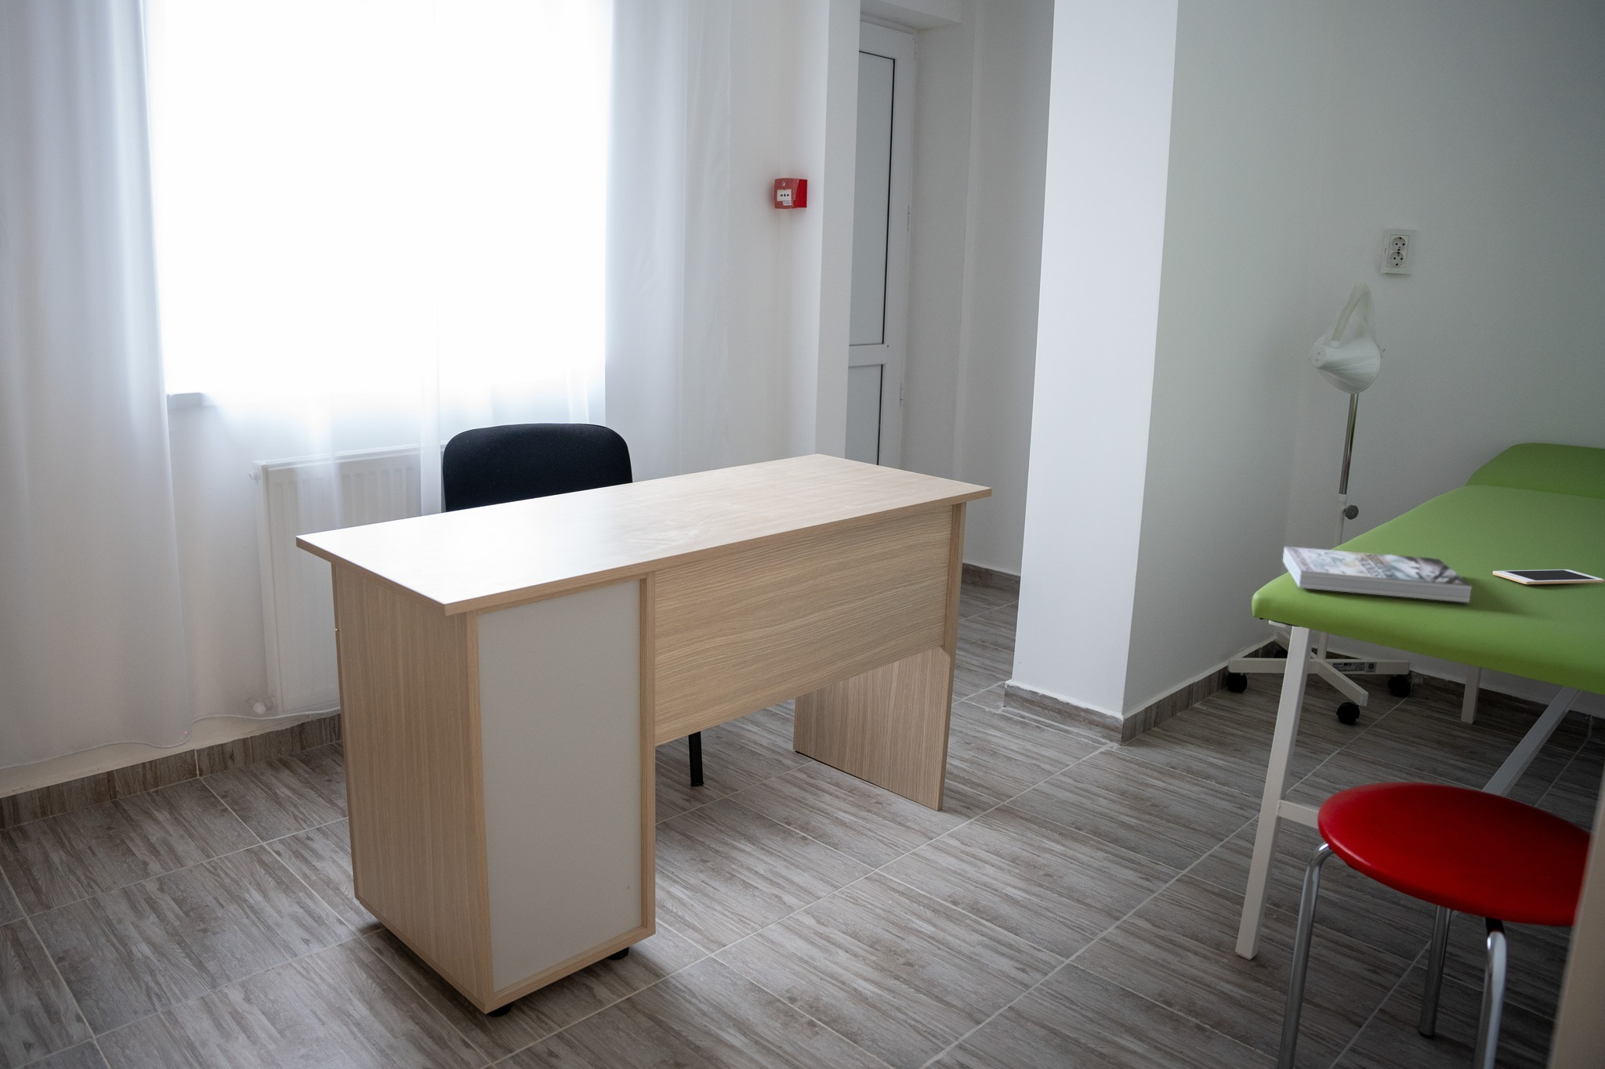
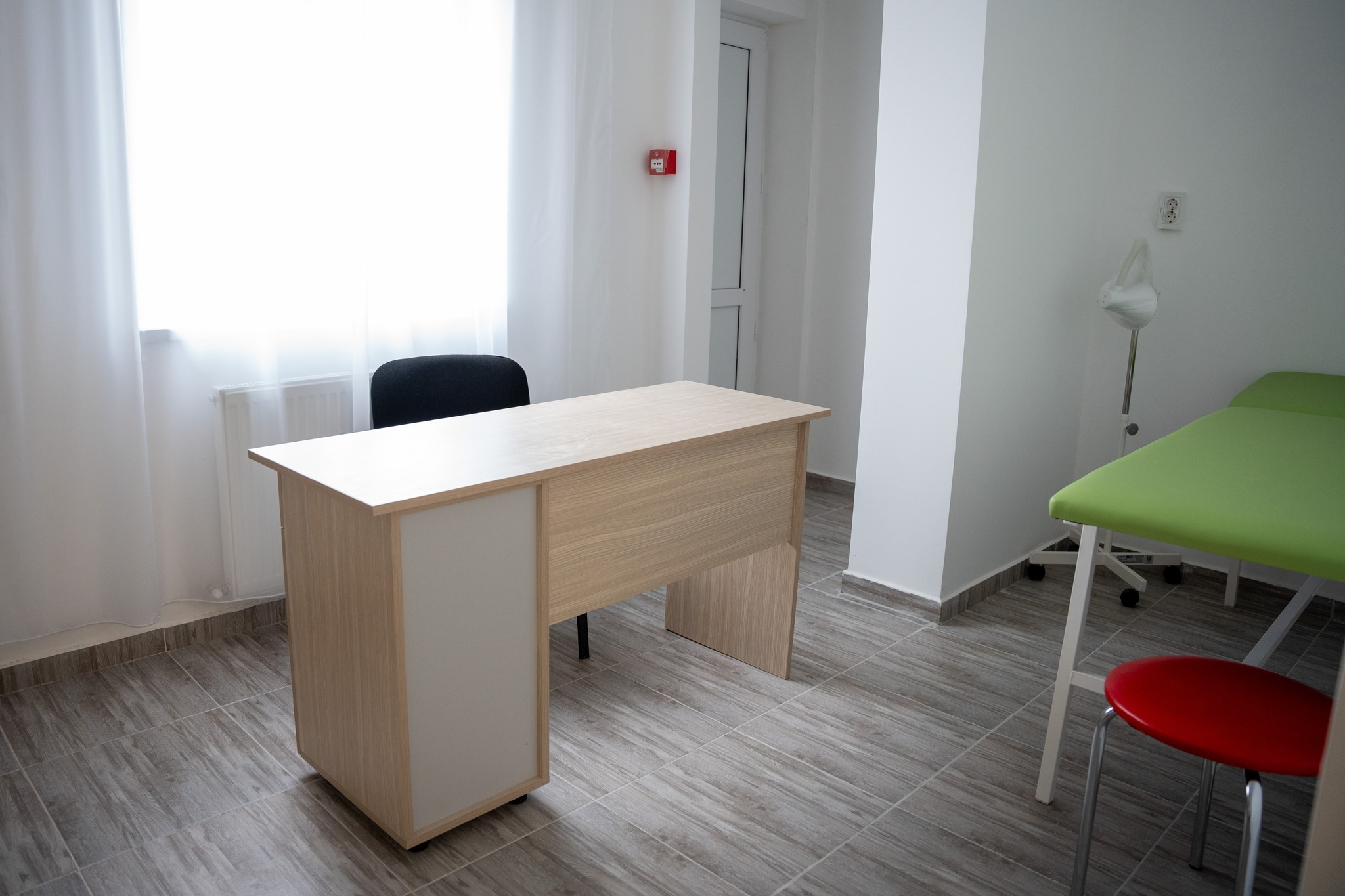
- cell phone [1492,569,1605,585]
- book [1282,546,1473,603]
